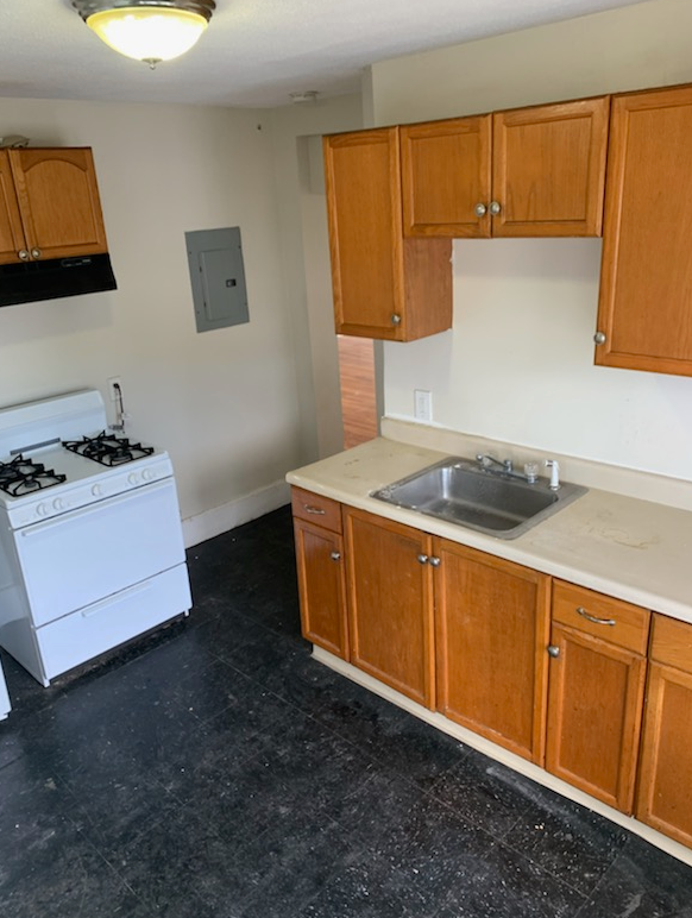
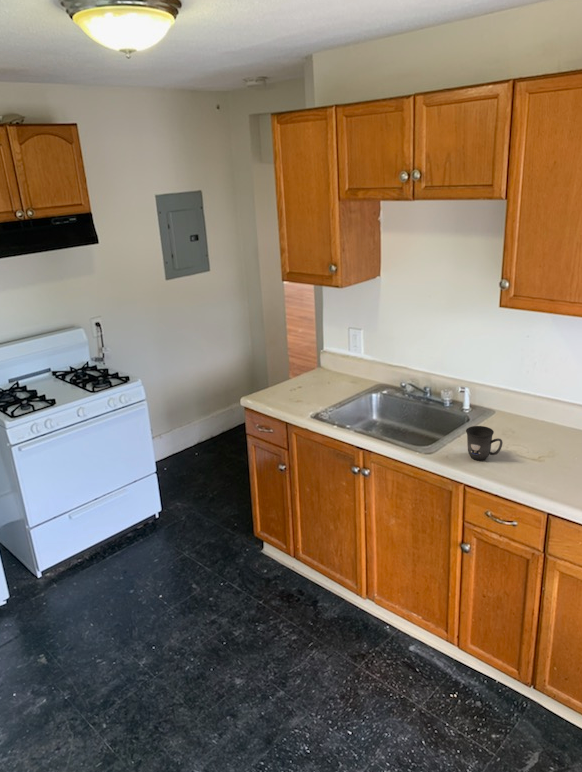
+ mug [465,425,504,461]
